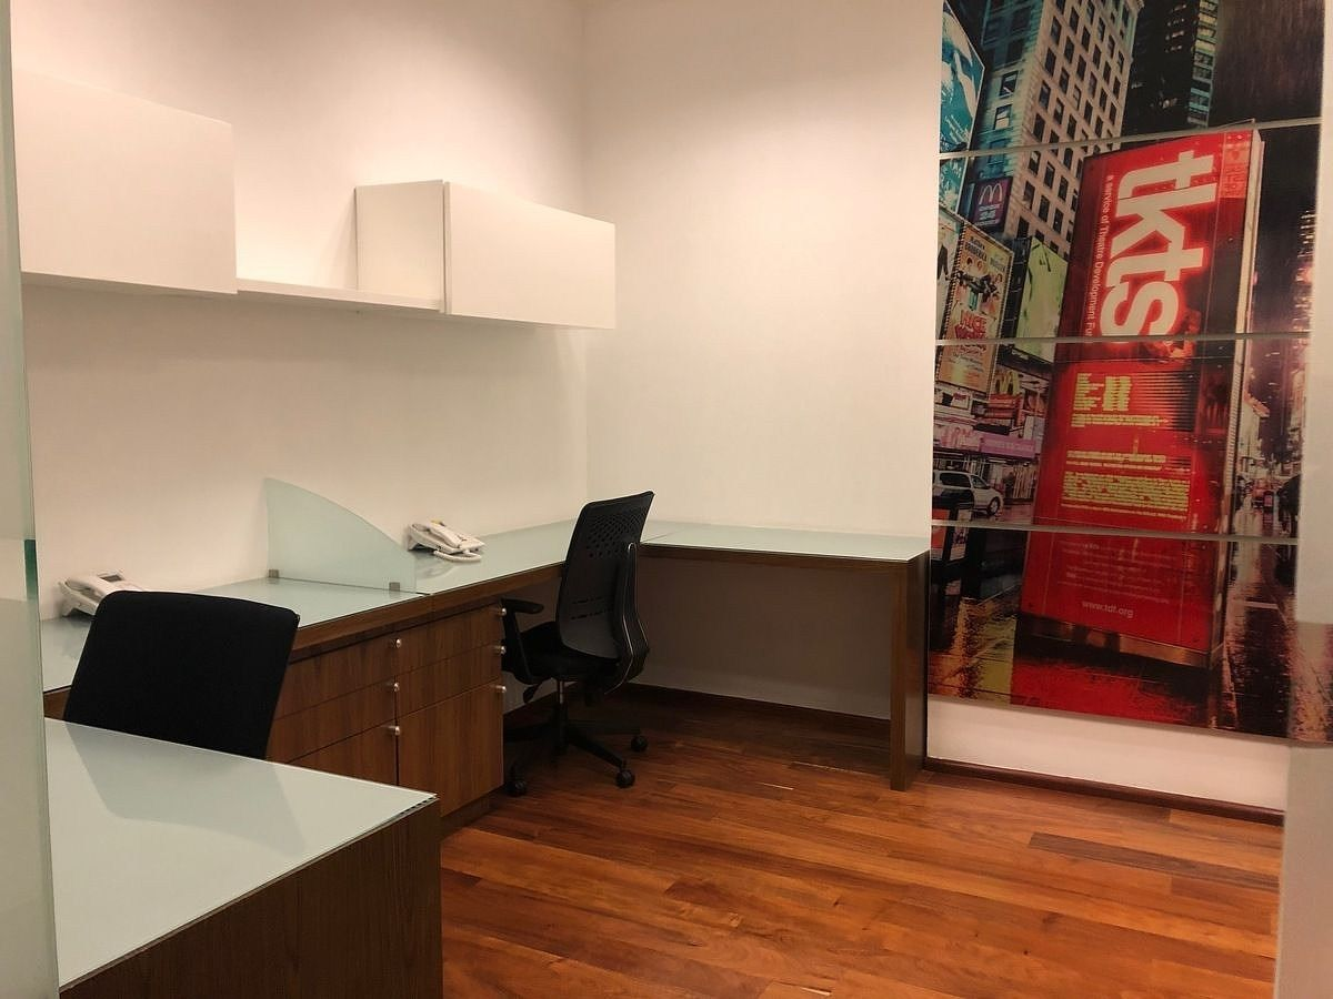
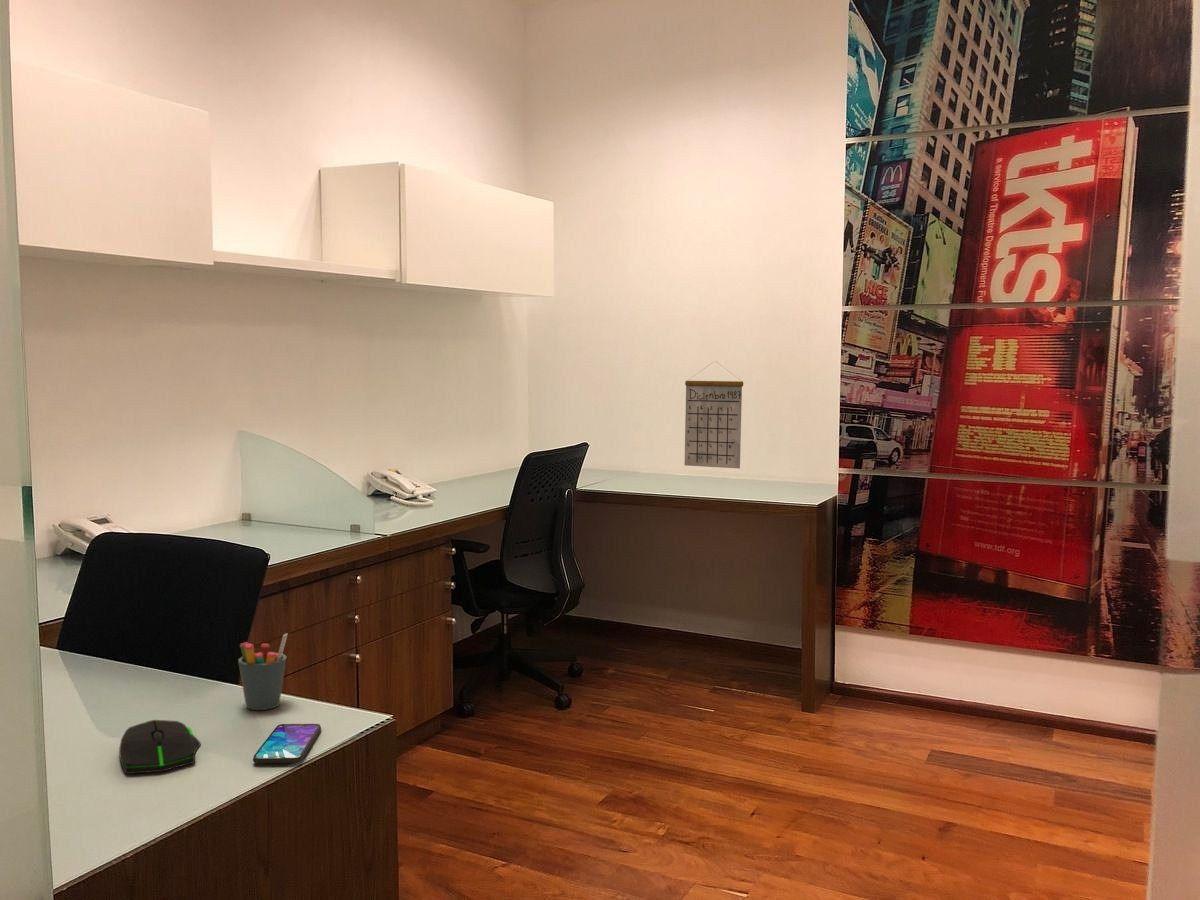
+ pen holder [237,633,289,711]
+ computer mouse [118,719,202,775]
+ calendar [683,361,744,470]
+ smartphone [252,723,322,764]
